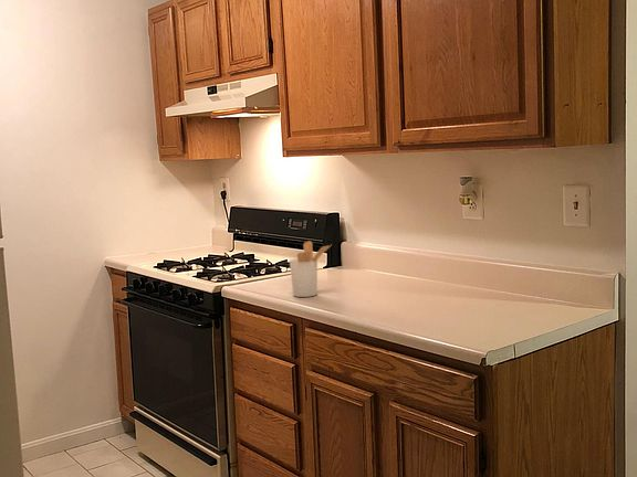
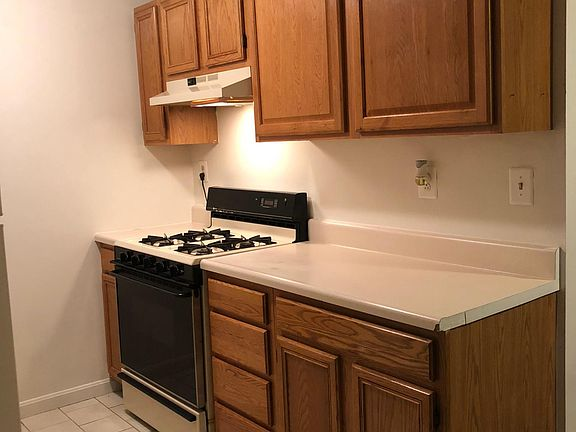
- utensil holder [289,240,332,298]
